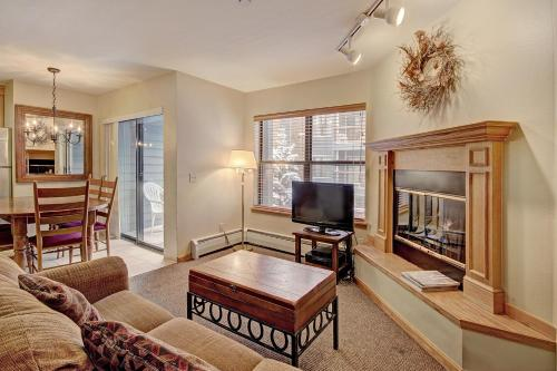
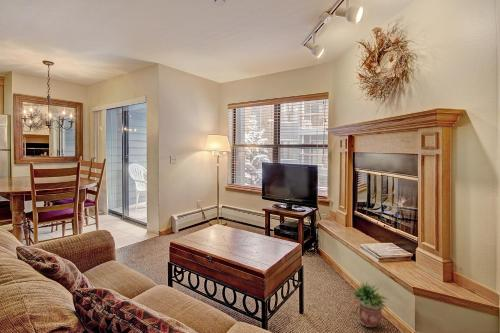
+ potted plant [351,281,389,328]
